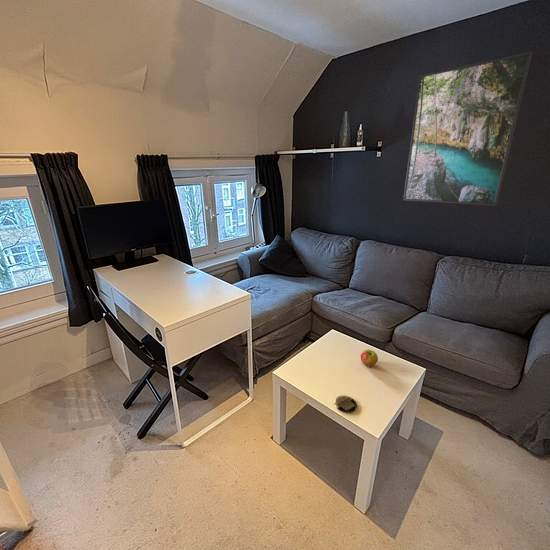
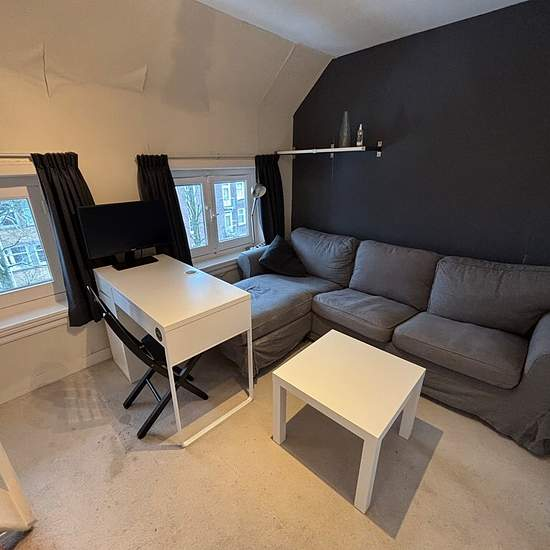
- coaster [333,395,358,414]
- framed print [402,50,533,207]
- apple [360,348,379,368]
